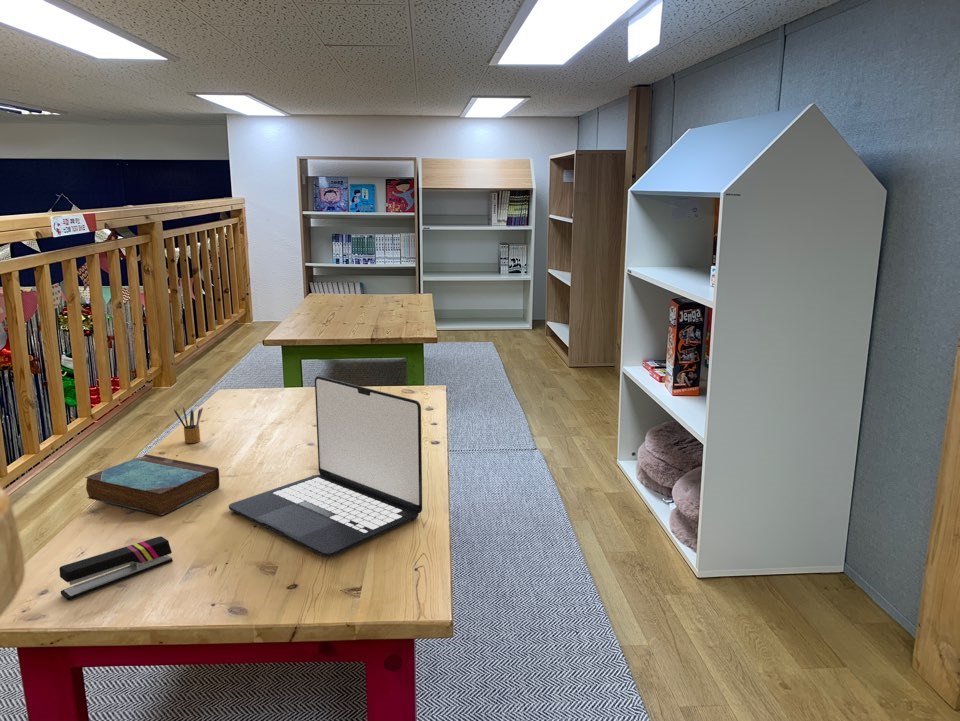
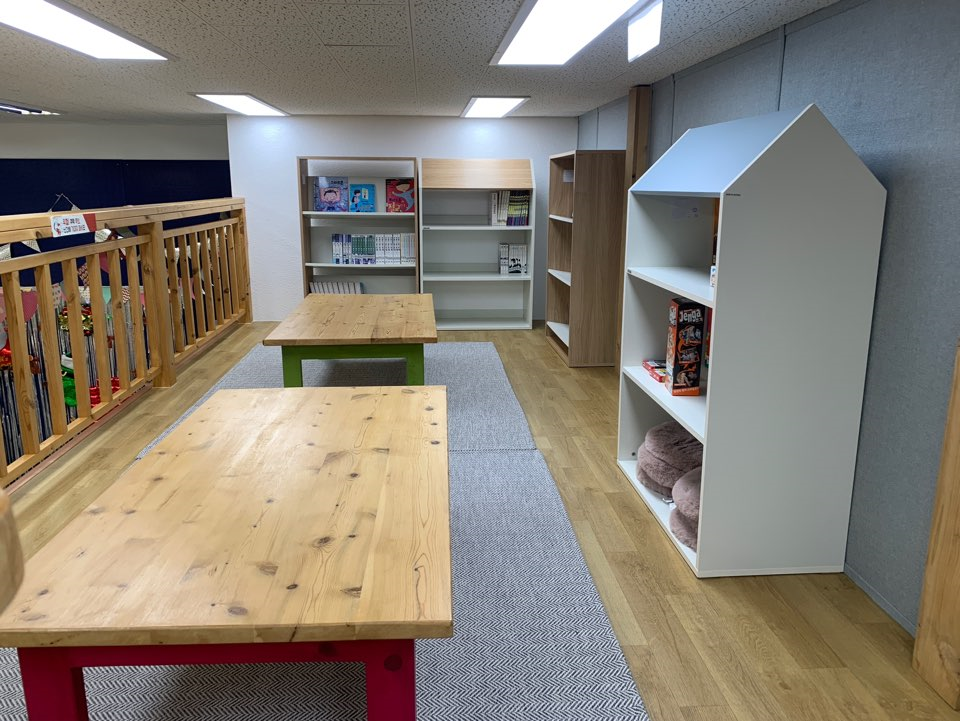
- book [84,453,220,516]
- stapler [58,535,174,601]
- pencil box [173,406,204,444]
- laptop [228,375,423,557]
